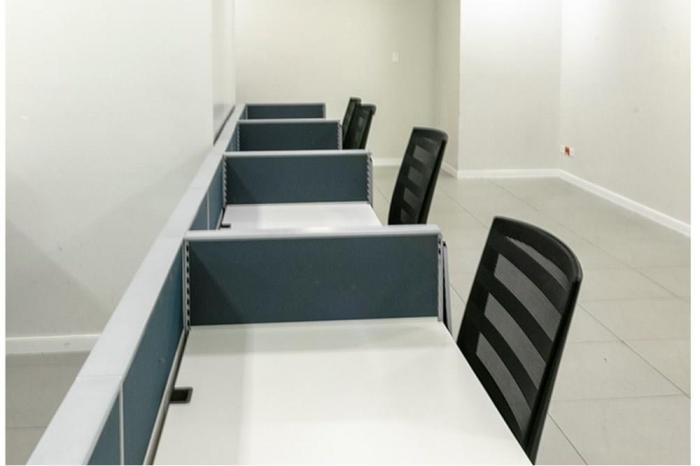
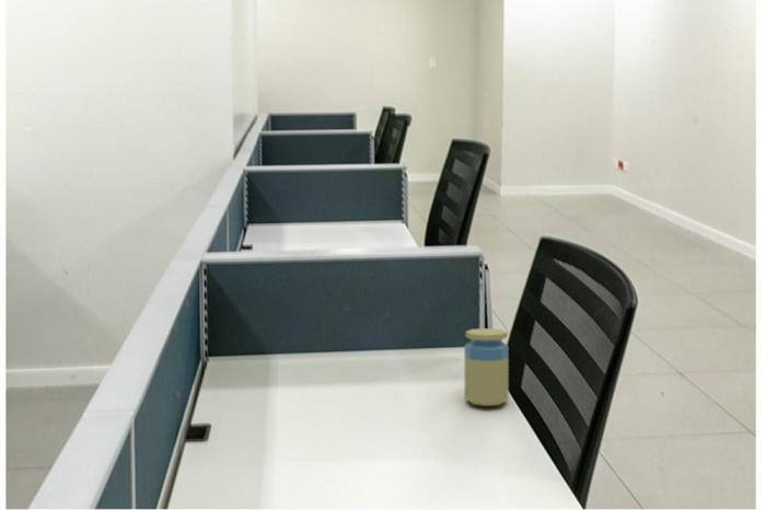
+ jar [464,327,510,407]
